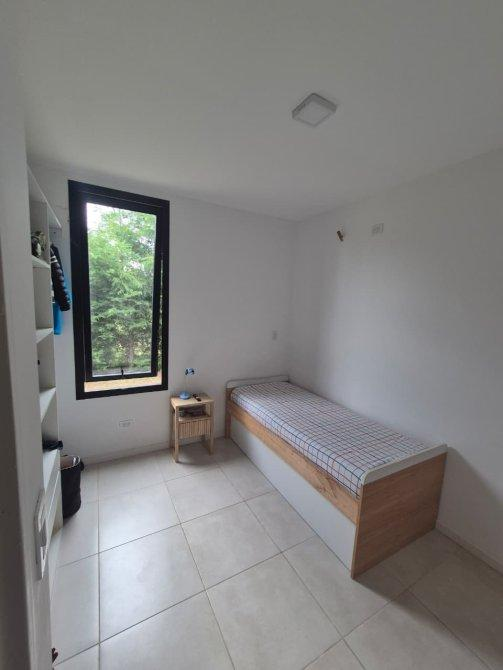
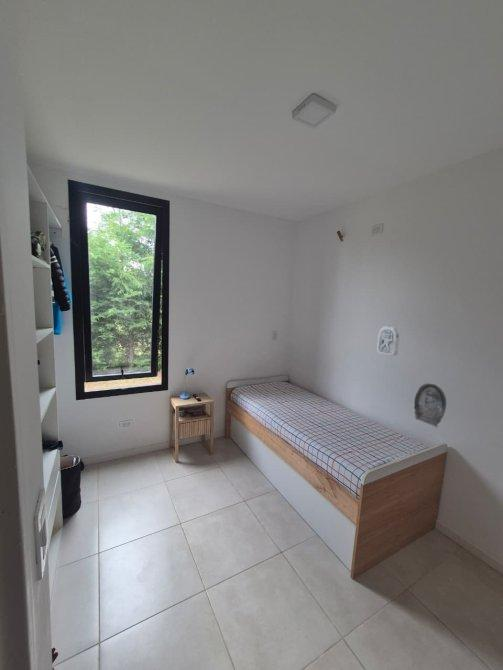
+ wall relief [376,325,400,356]
+ portrait relief [413,382,447,428]
